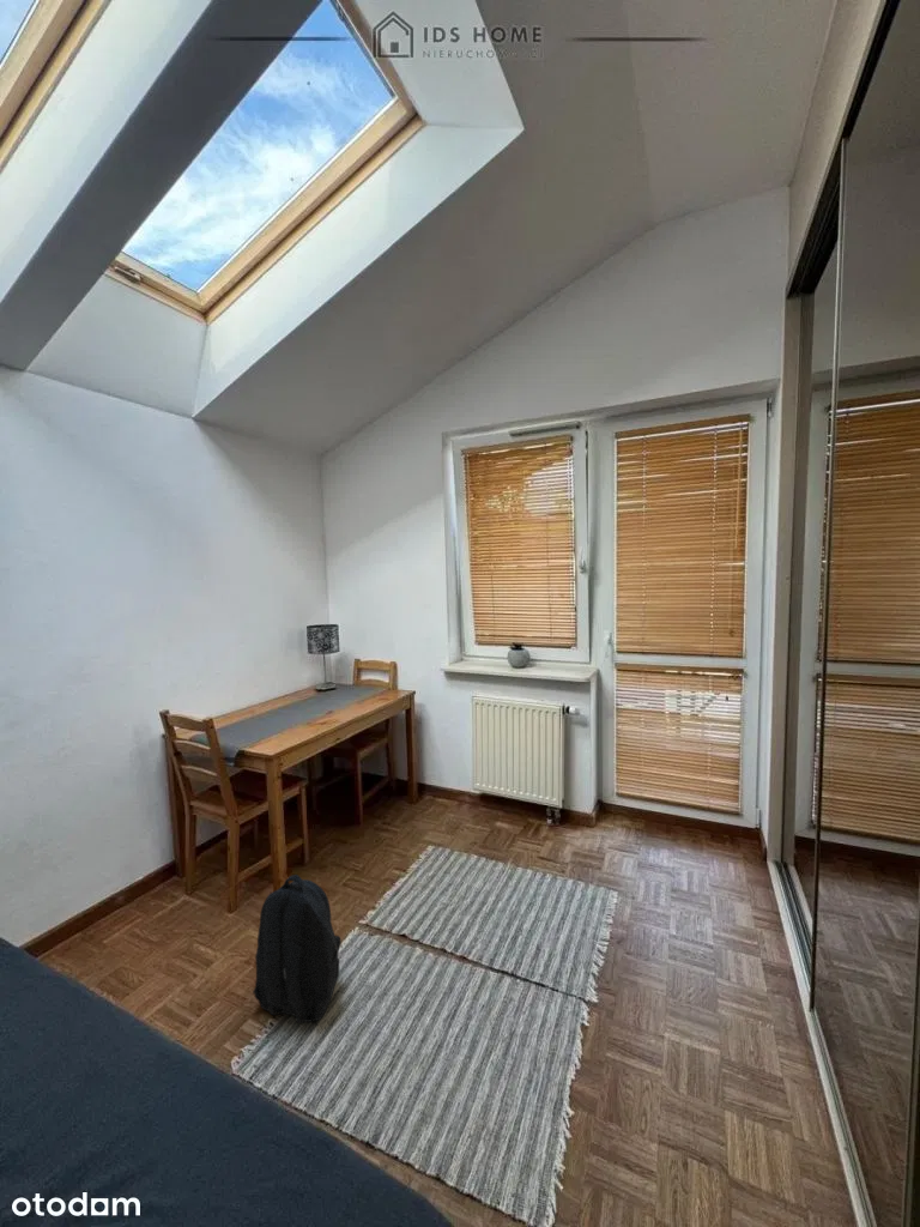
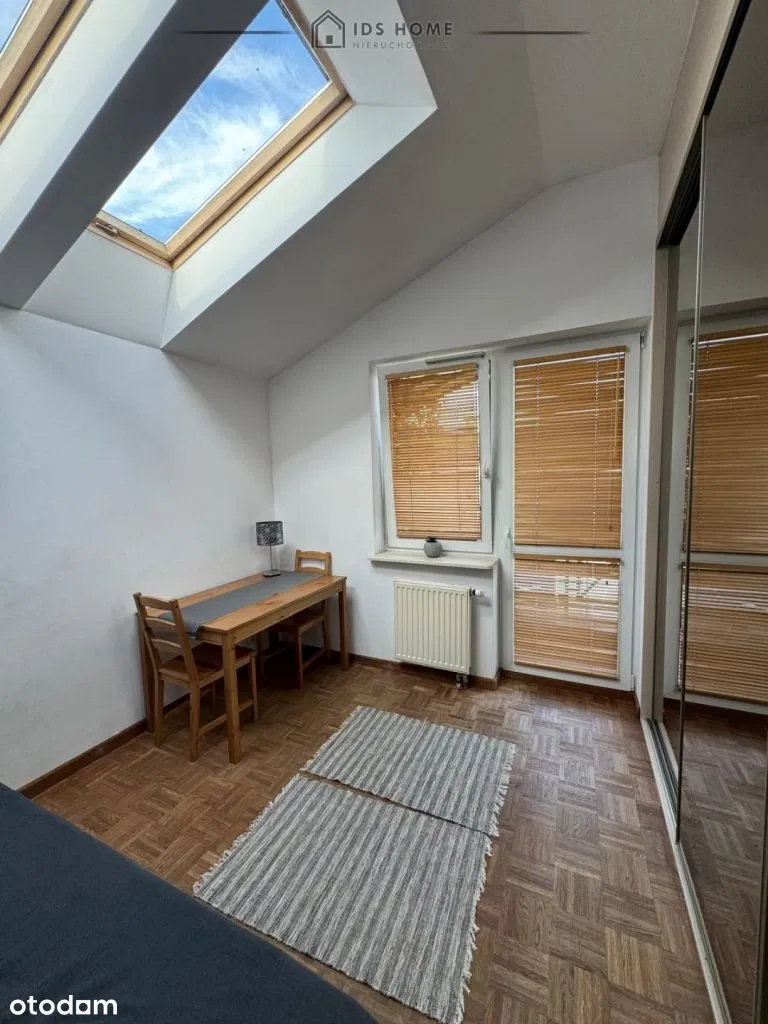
- backpack [252,874,343,1024]
